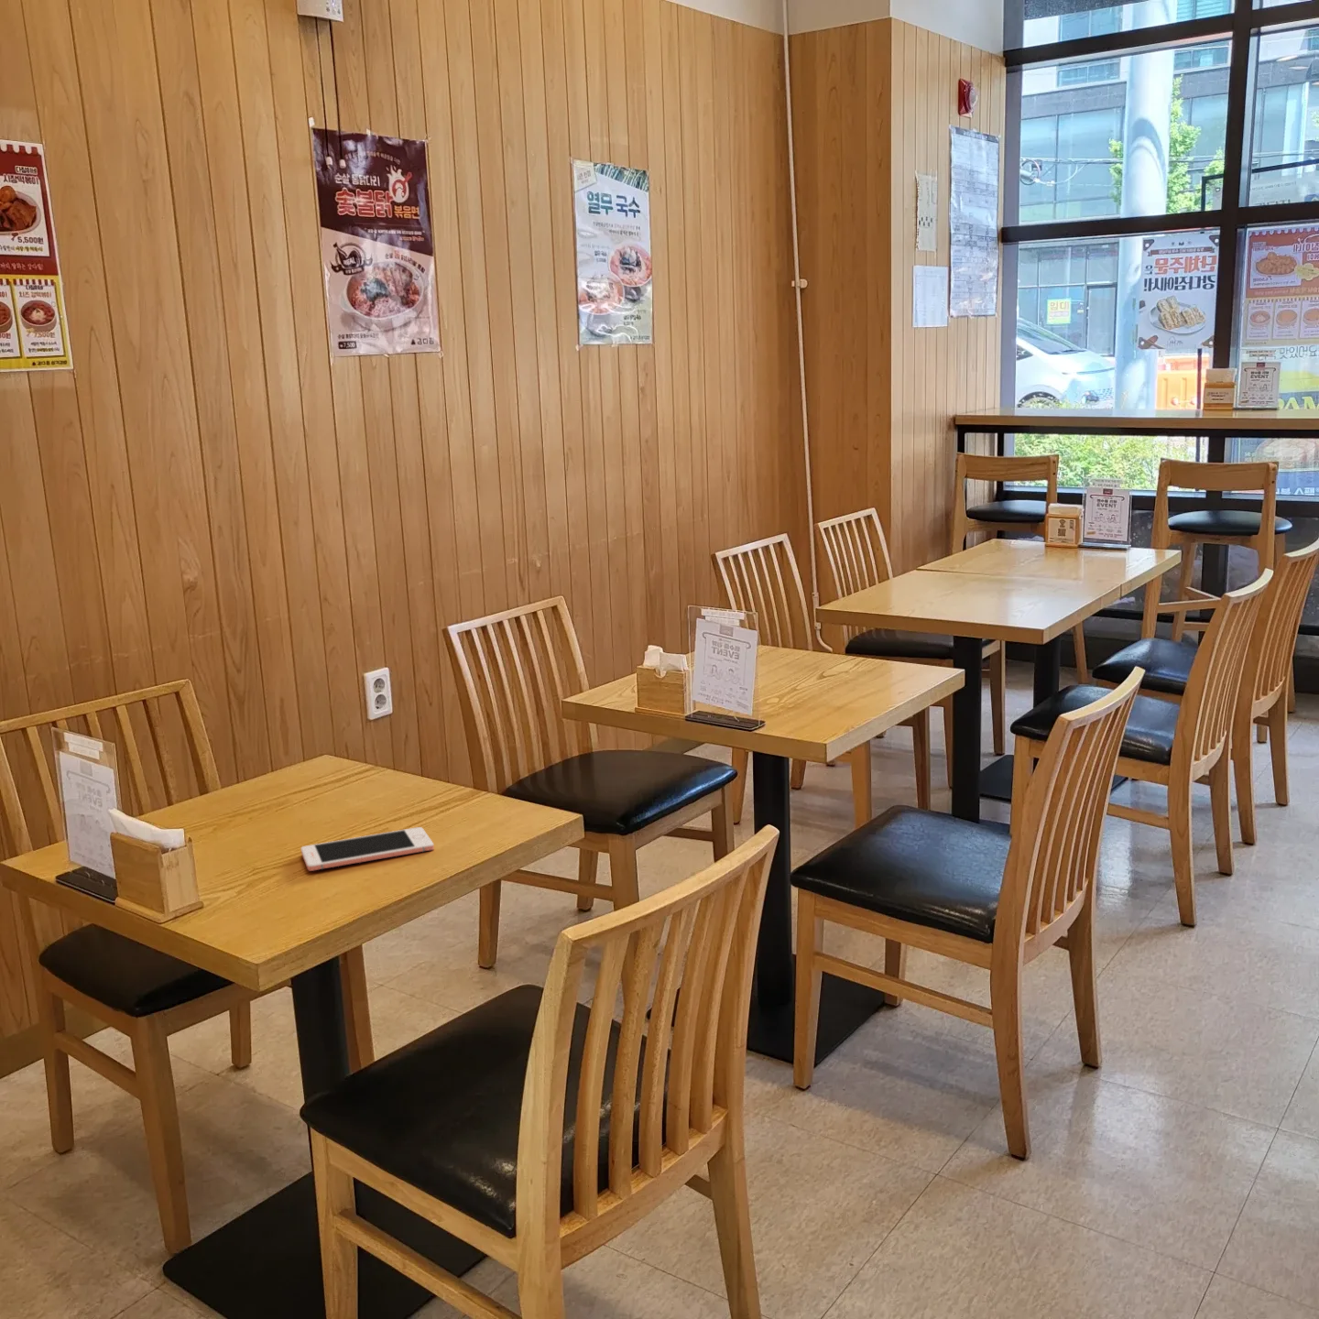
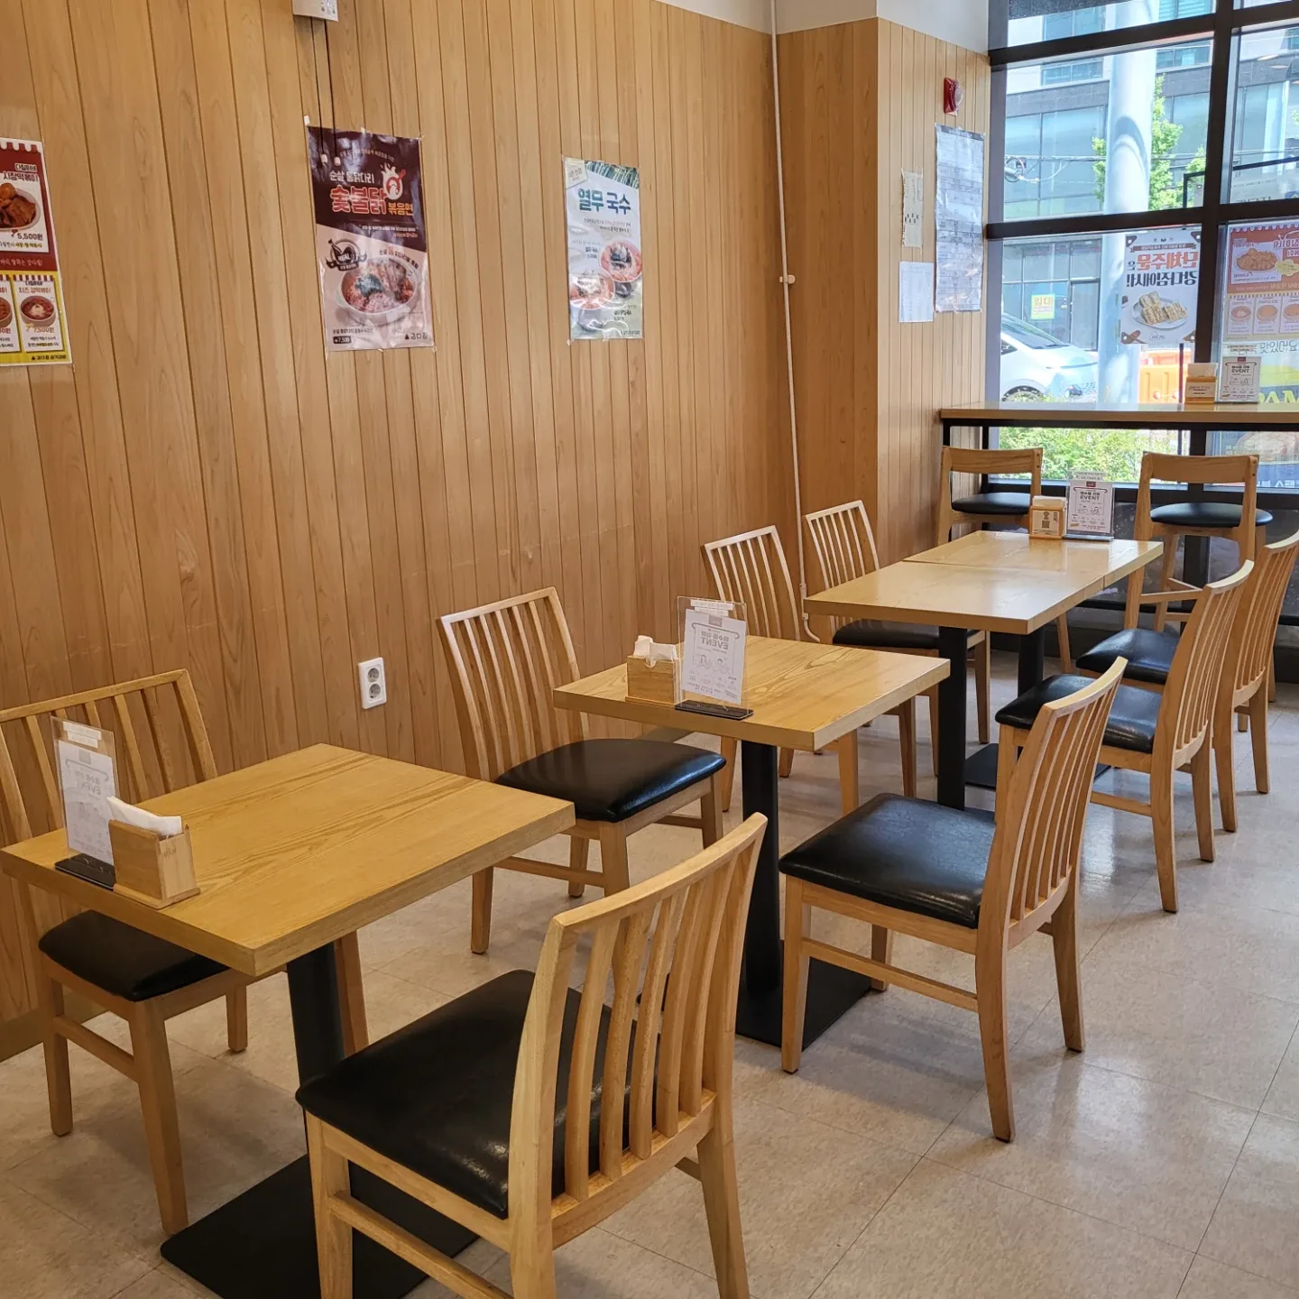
- cell phone [301,826,435,872]
